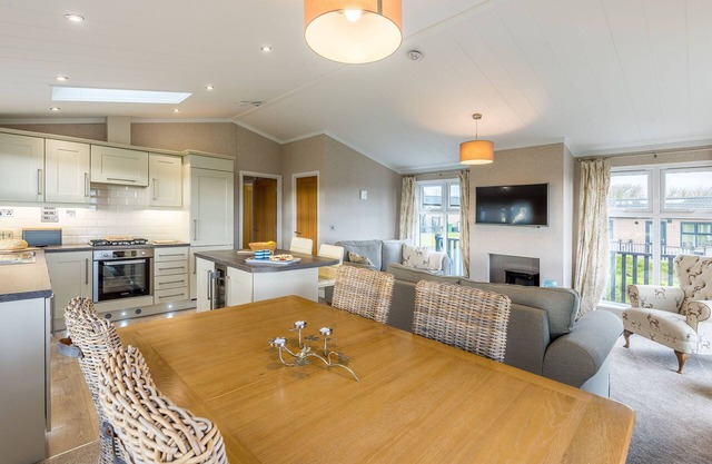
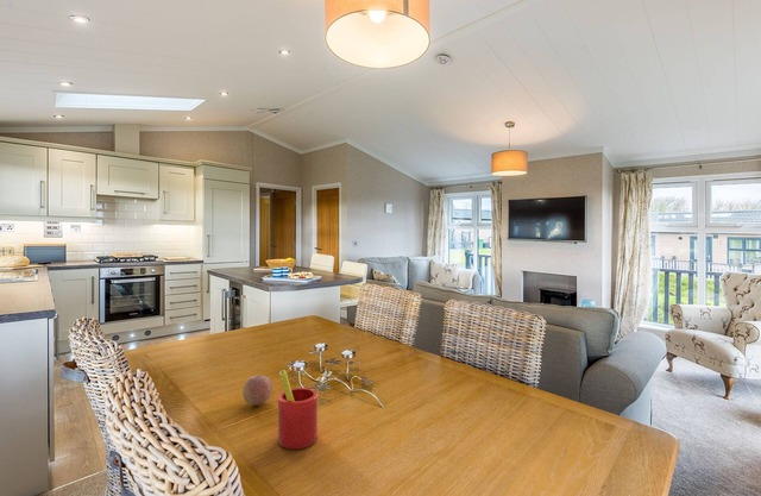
+ straw [277,369,319,451]
+ fruit [241,375,273,407]
